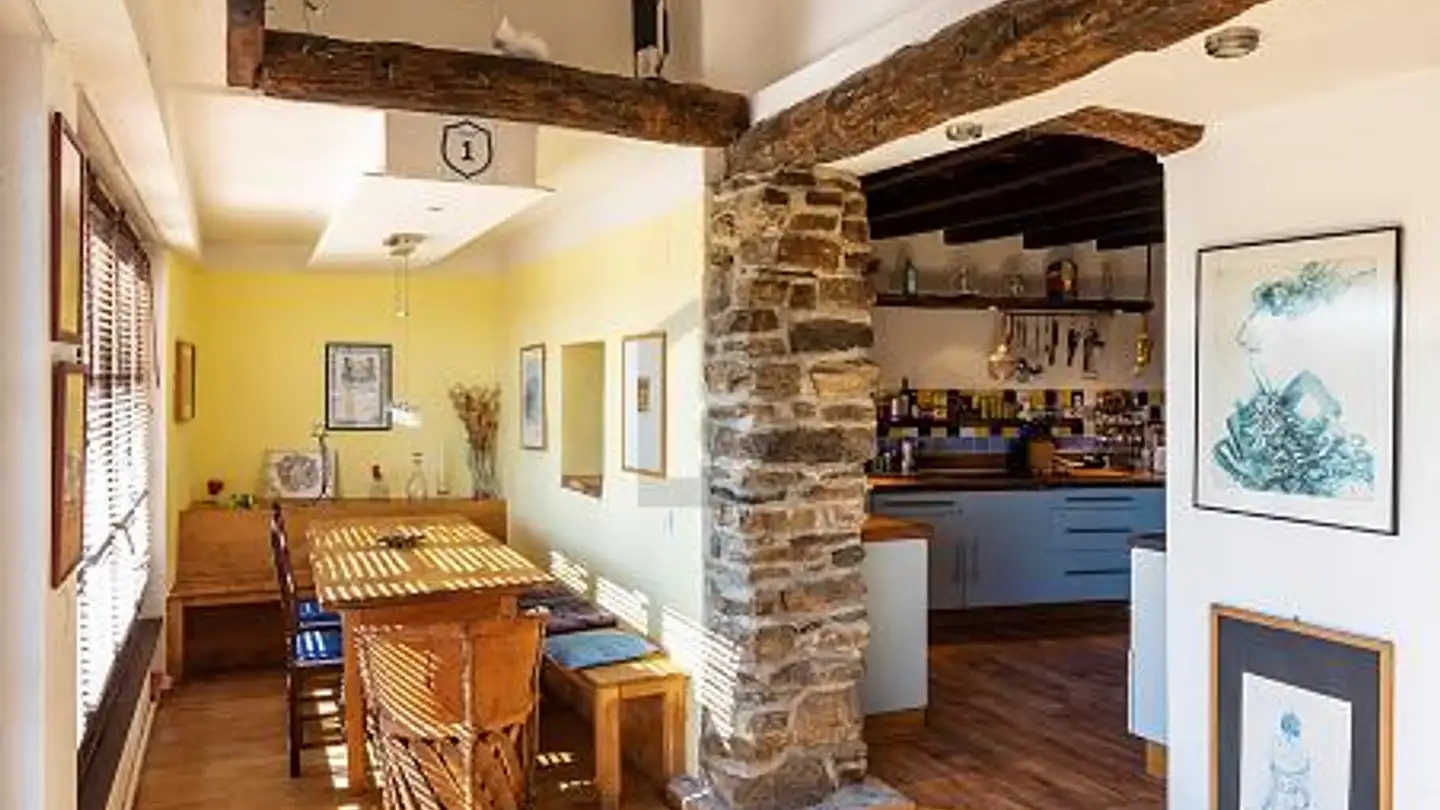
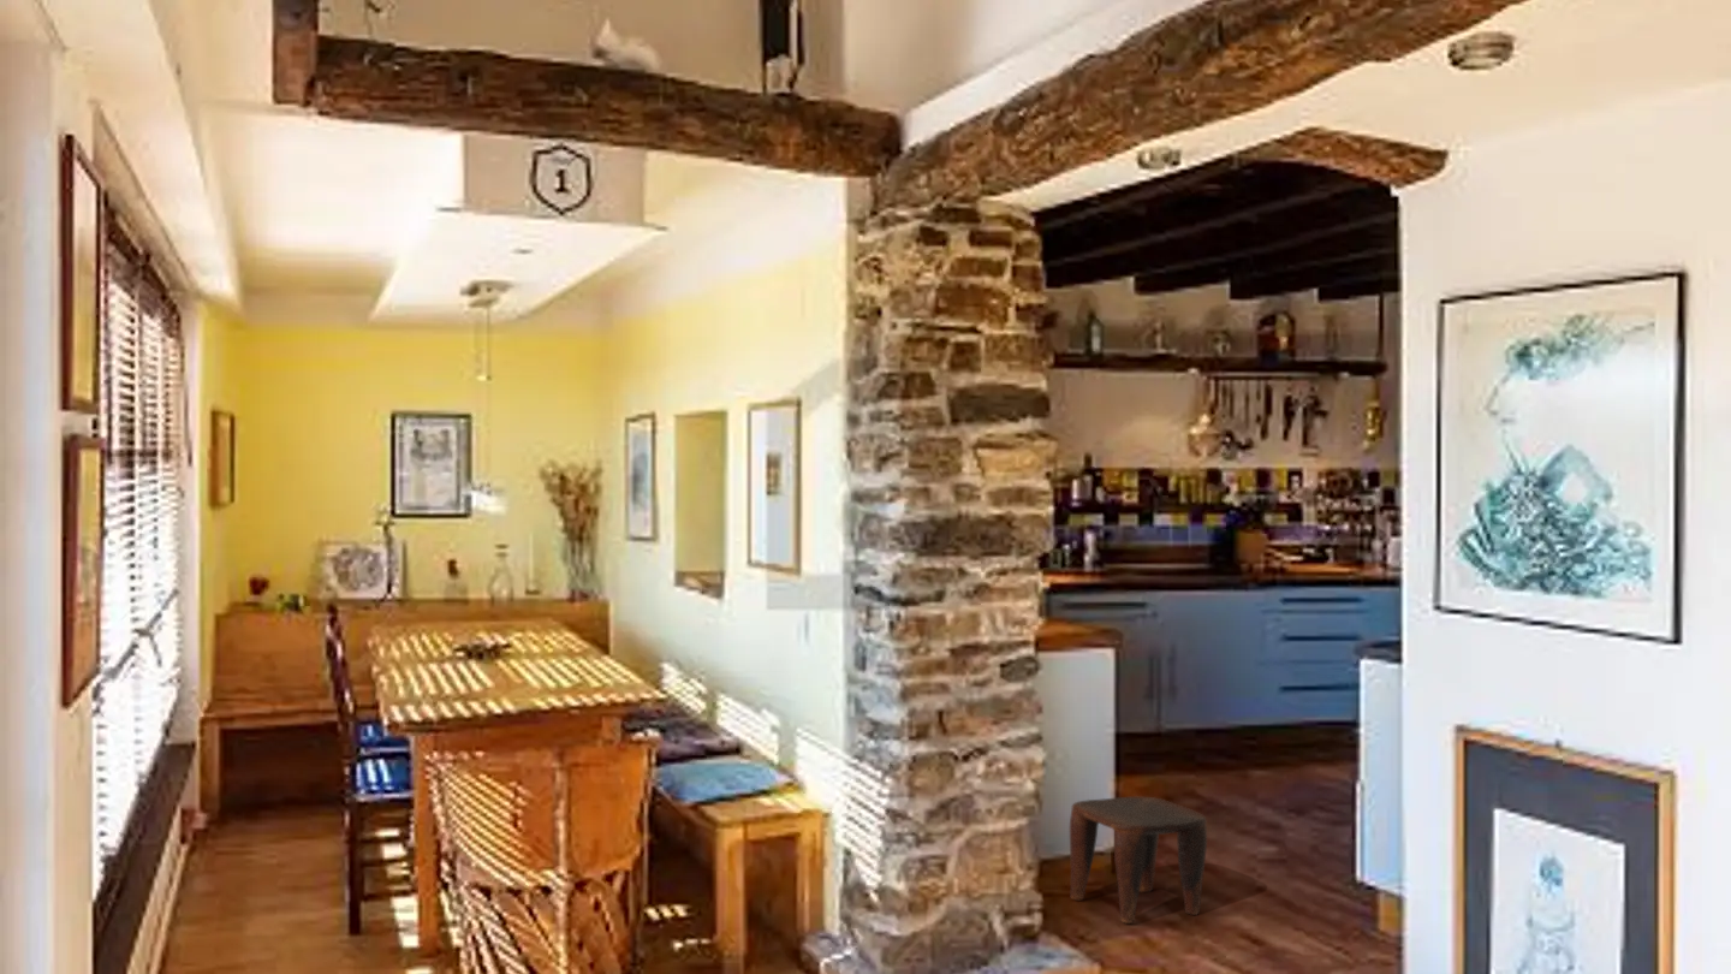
+ stool [1069,796,1208,925]
